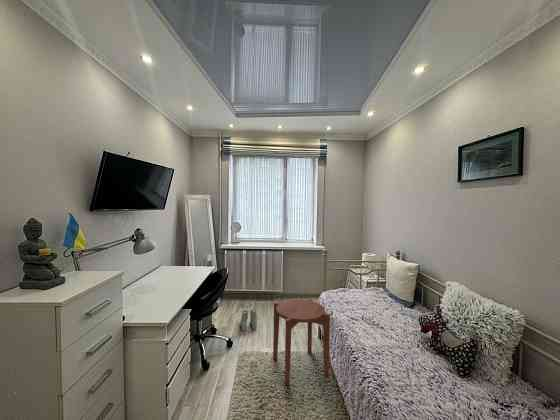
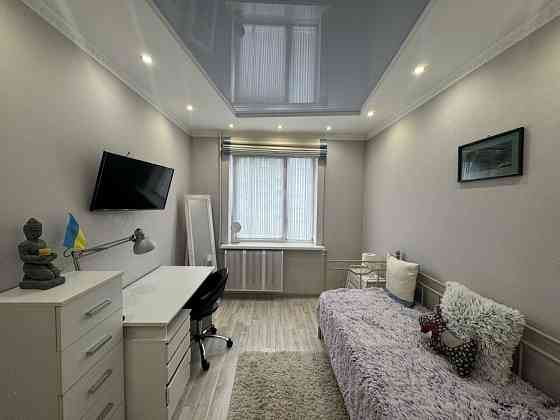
- side table [272,297,331,387]
- boots [239,308,258,333]
